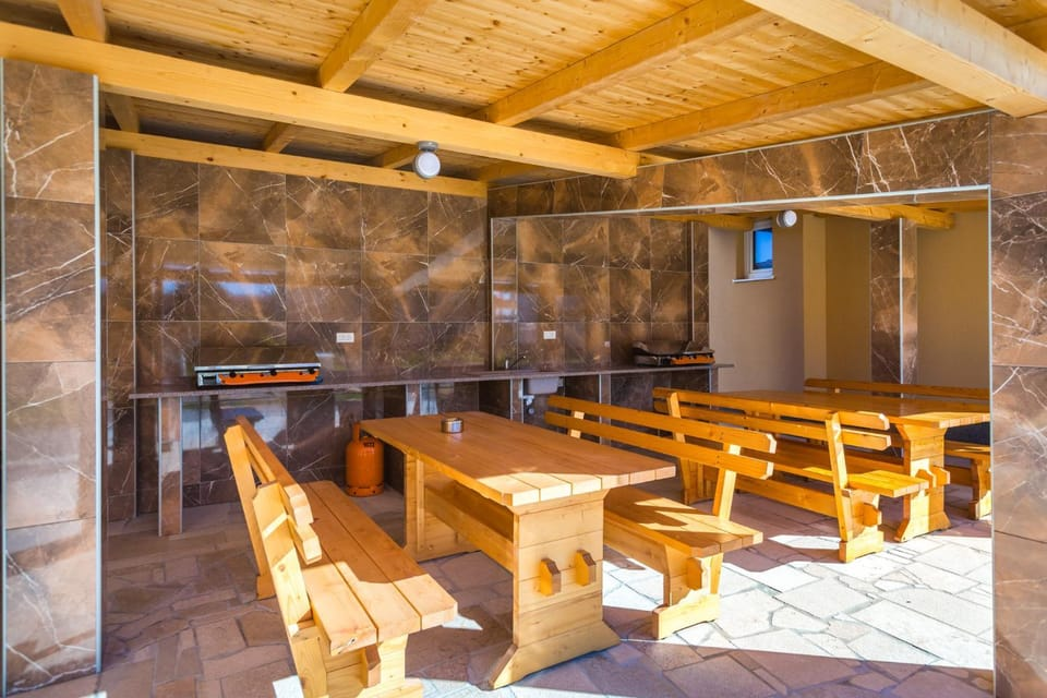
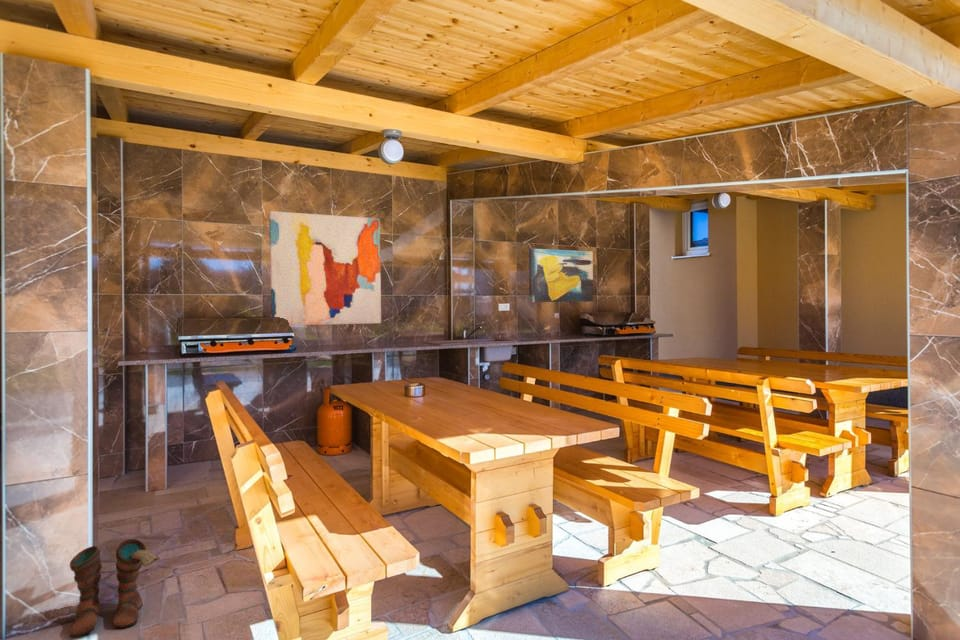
+ wall art [268,210,382,326]
+ wall art [528,248,594,303]
+ boots [68,538,160,638]
